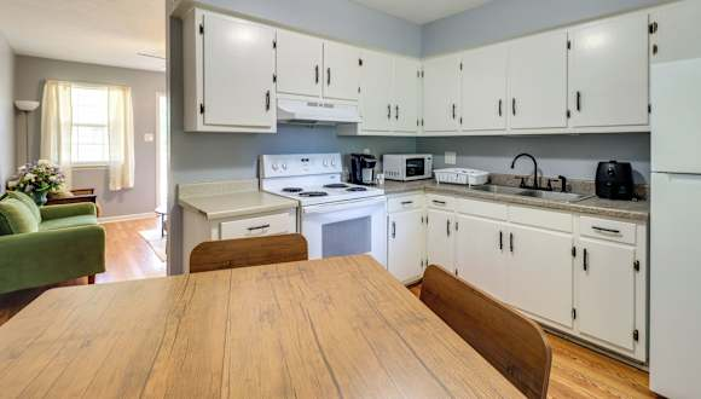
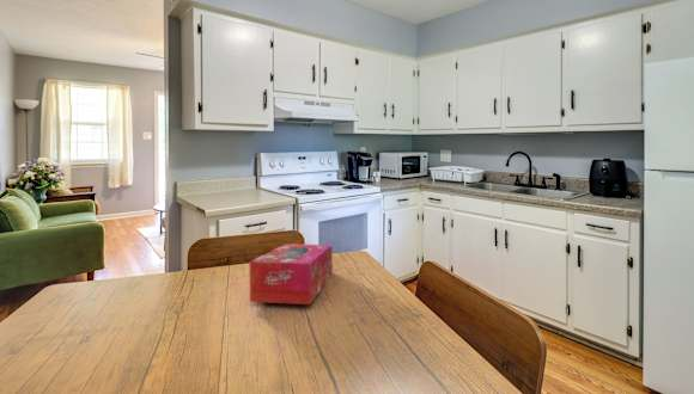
+ tissue box [249,242,334,306]
